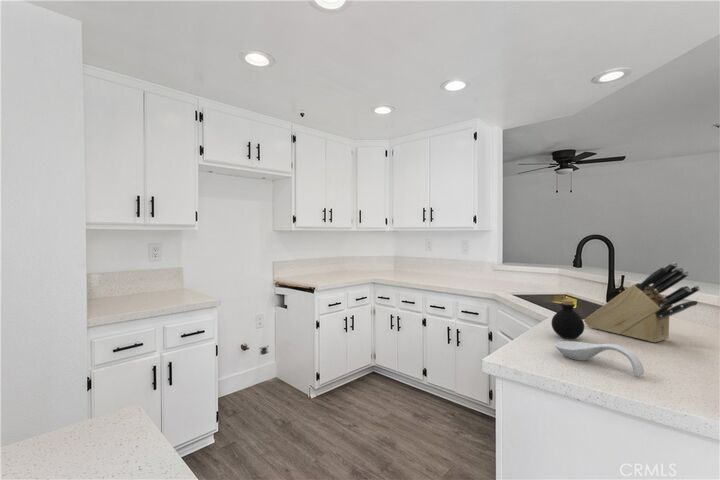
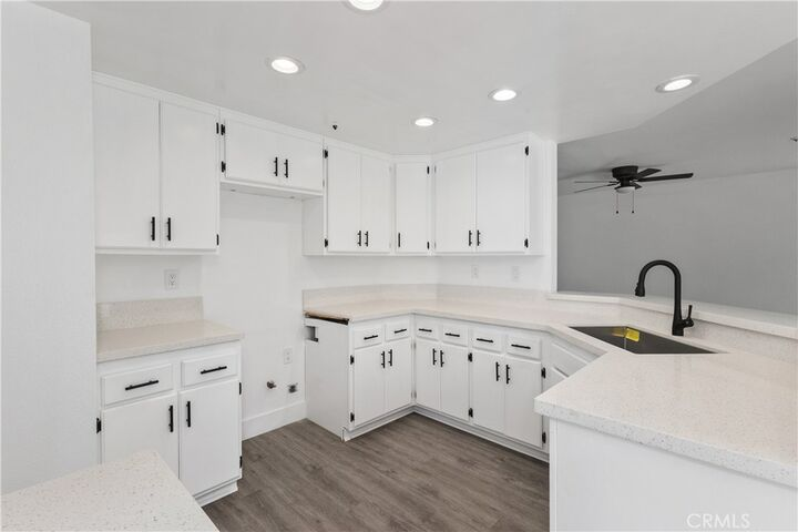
- bottle [550,298,585,340]
- spoon rest [554,340,645,378]
- knife block [583,261,701,343]
